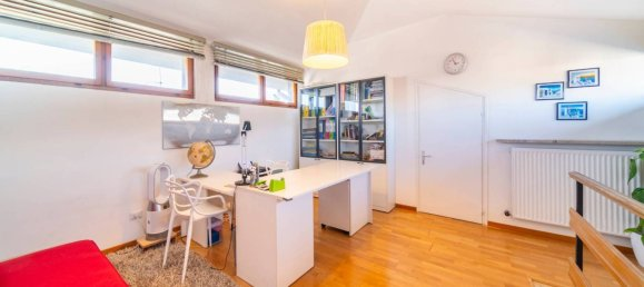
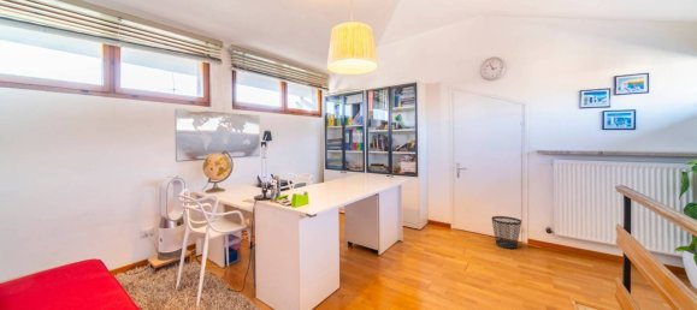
+ wastebasket [490,215,522,250]
